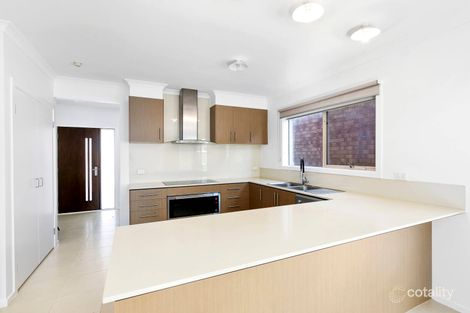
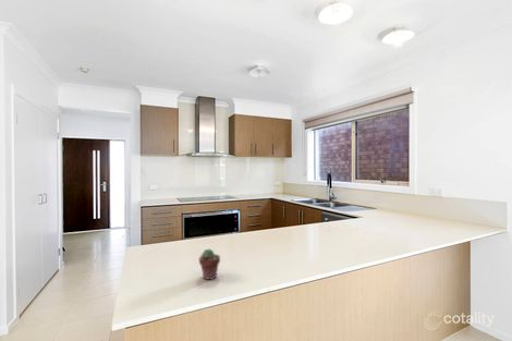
+ potted succulent [198,247,221,281]
